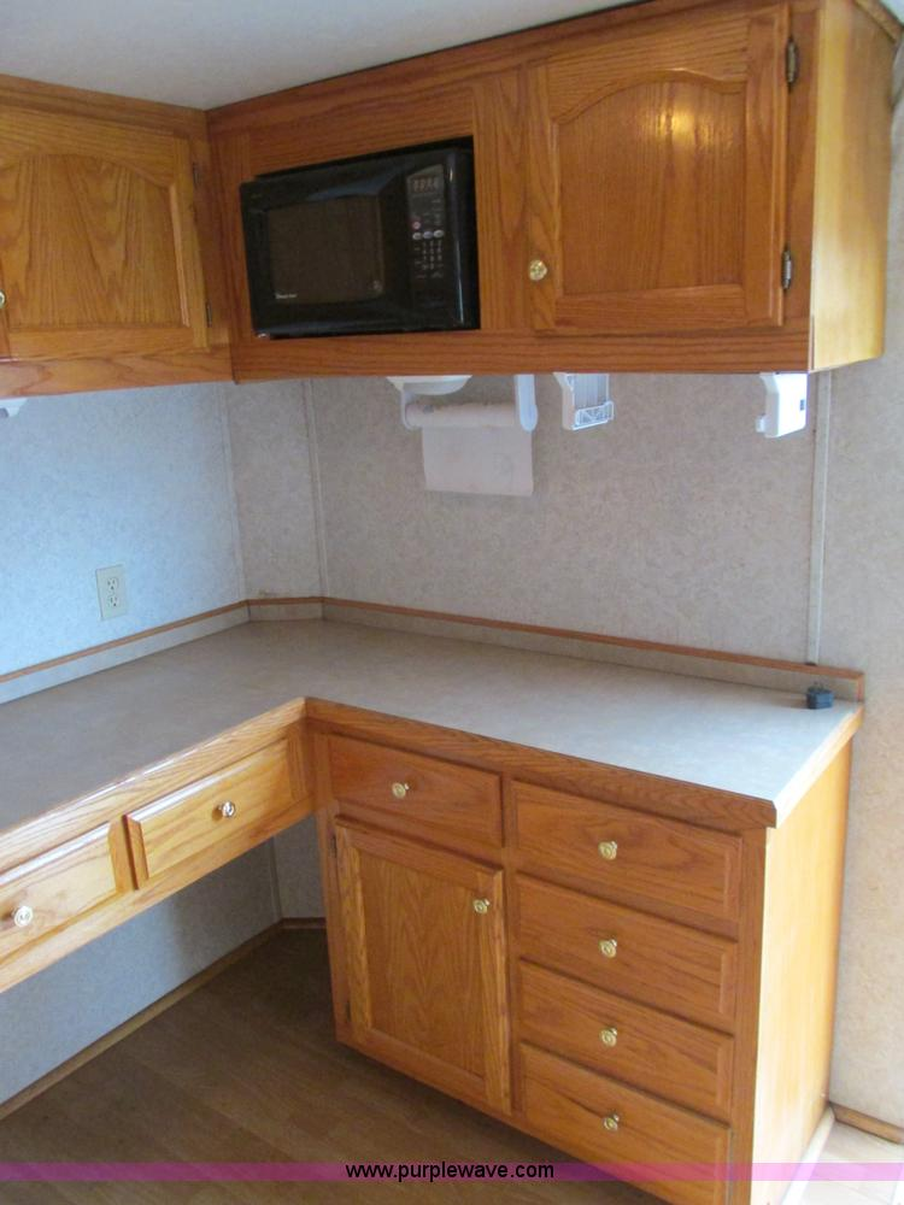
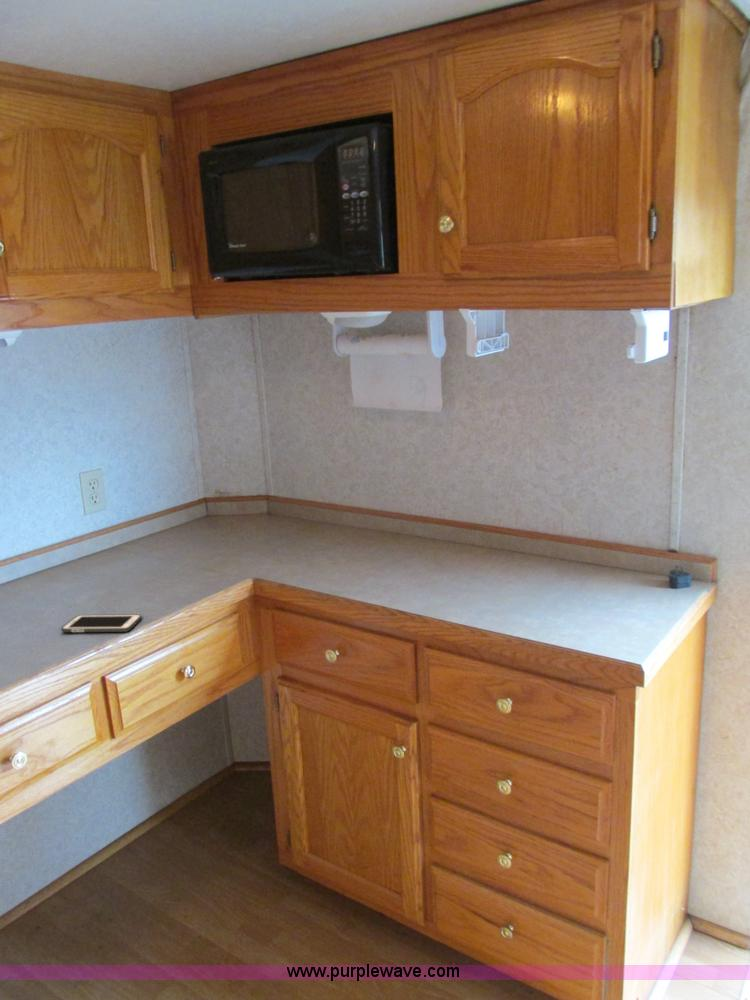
+ cell phone [60,614,143,633]
